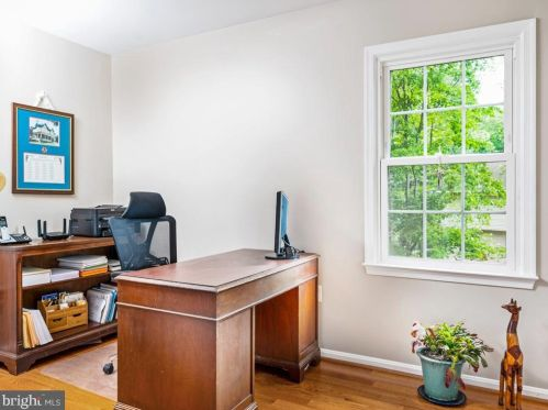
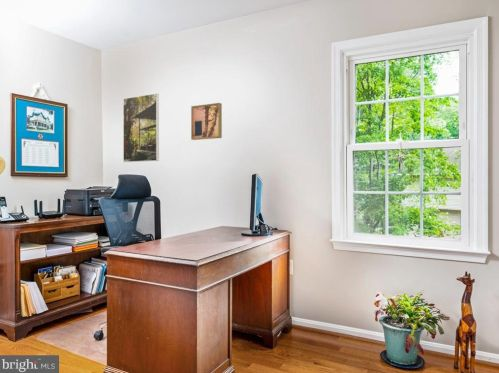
+ wall art [190,102,223,141]
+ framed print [122,92,160,163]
